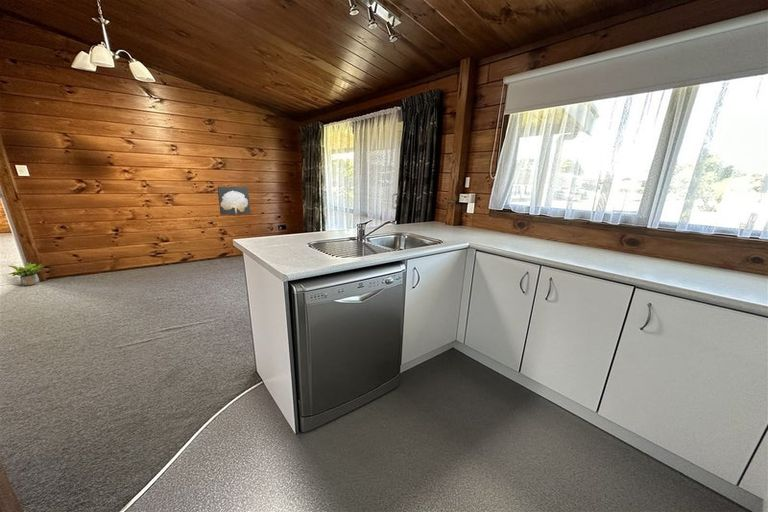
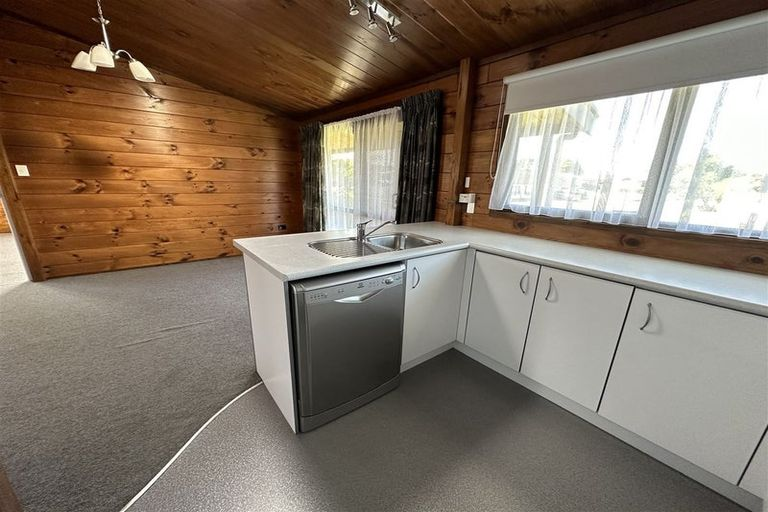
- potted plant [7,262,46,287]
- wall art [216,186,251,216]
